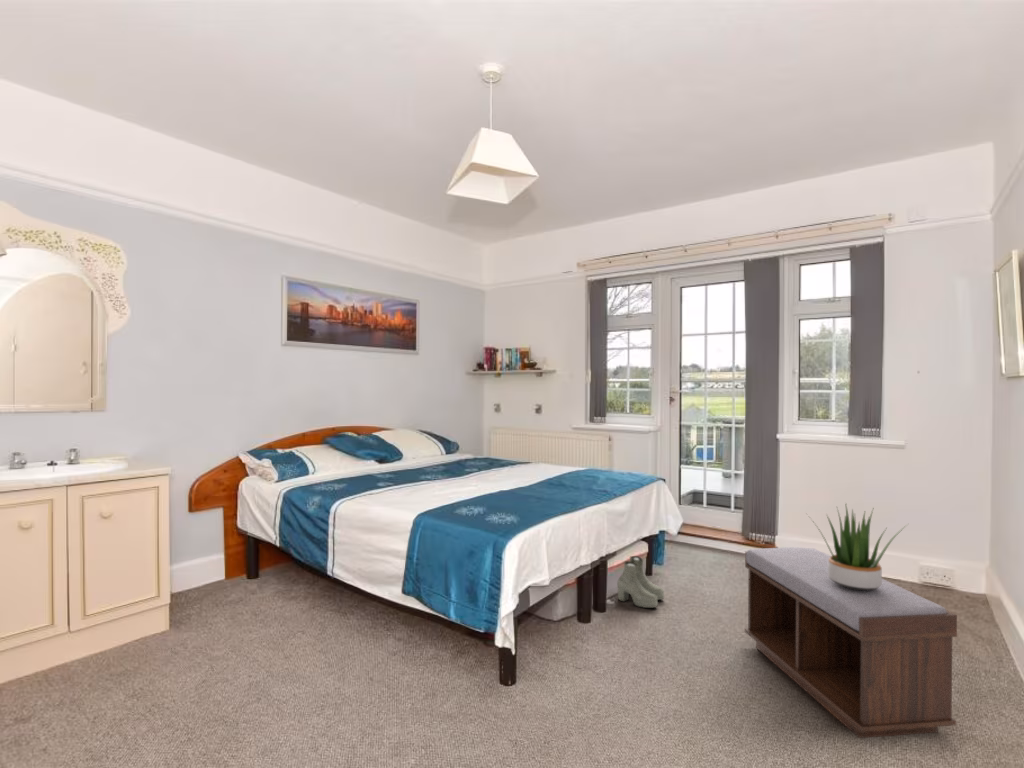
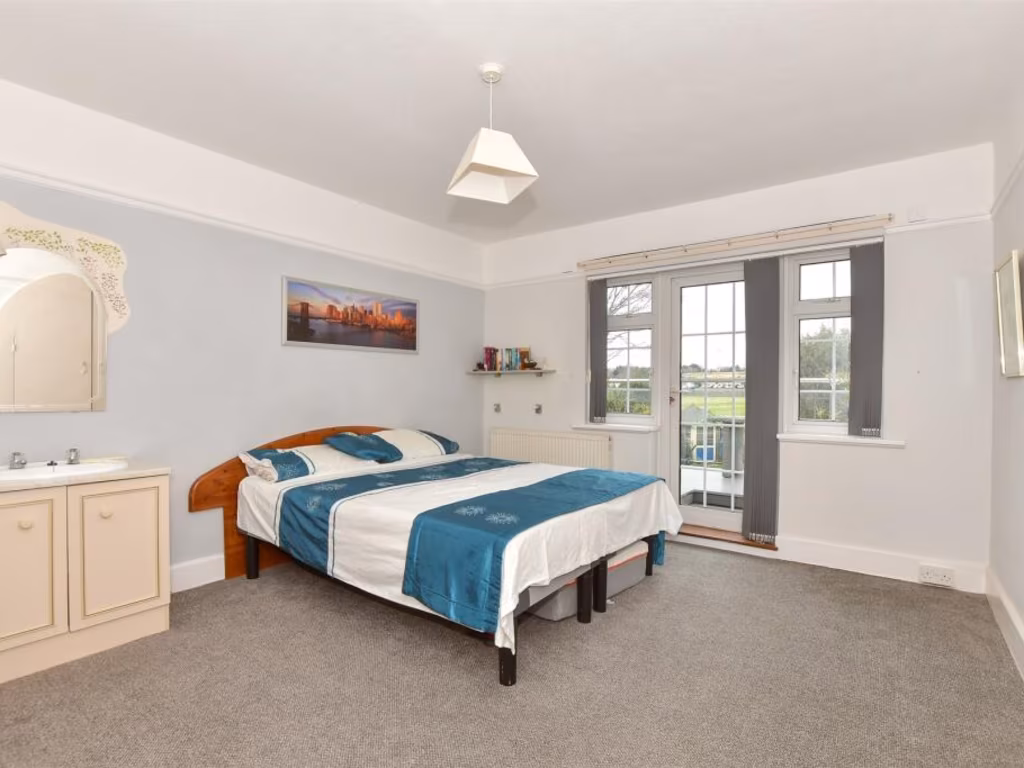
- boots [616,555,665,609]
- bench [744,546,958,739]
- potted plant [804,502,909,590]
